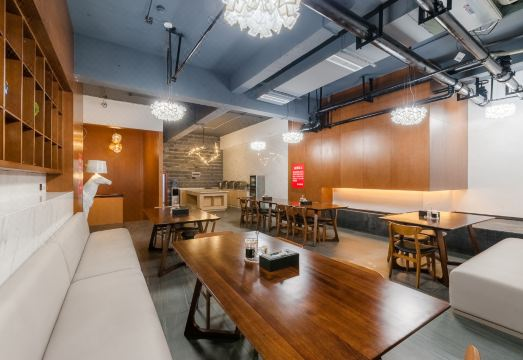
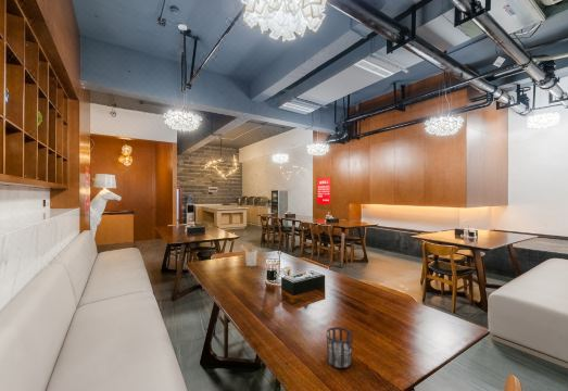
+ cup [325,326,354,369]
+ utensil holder [239,243,258,267]
